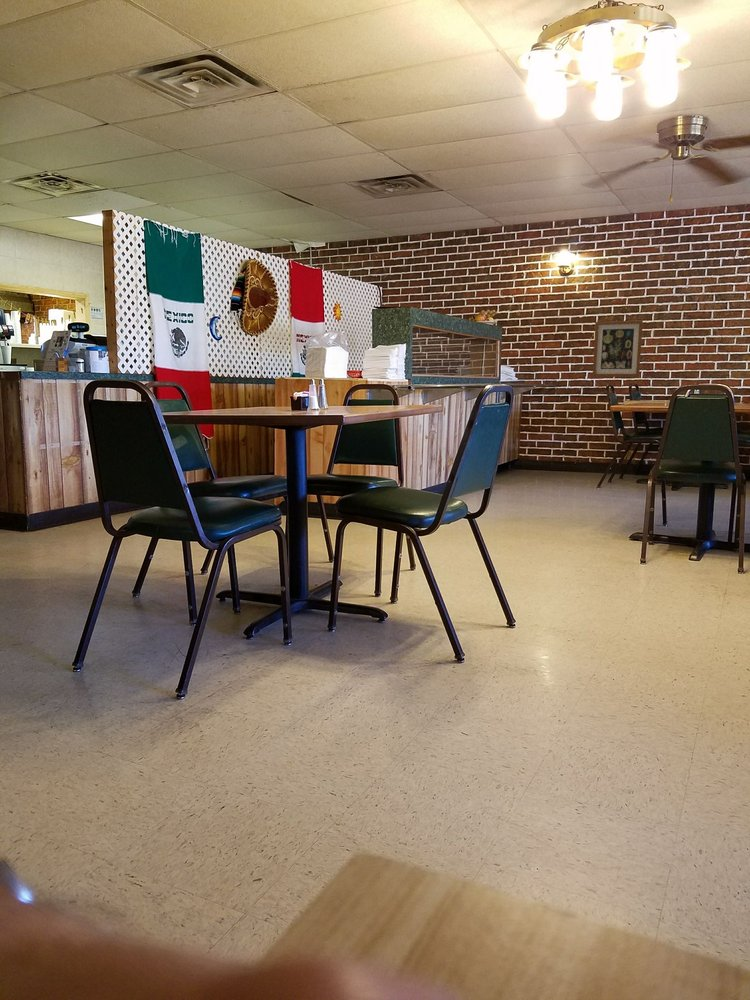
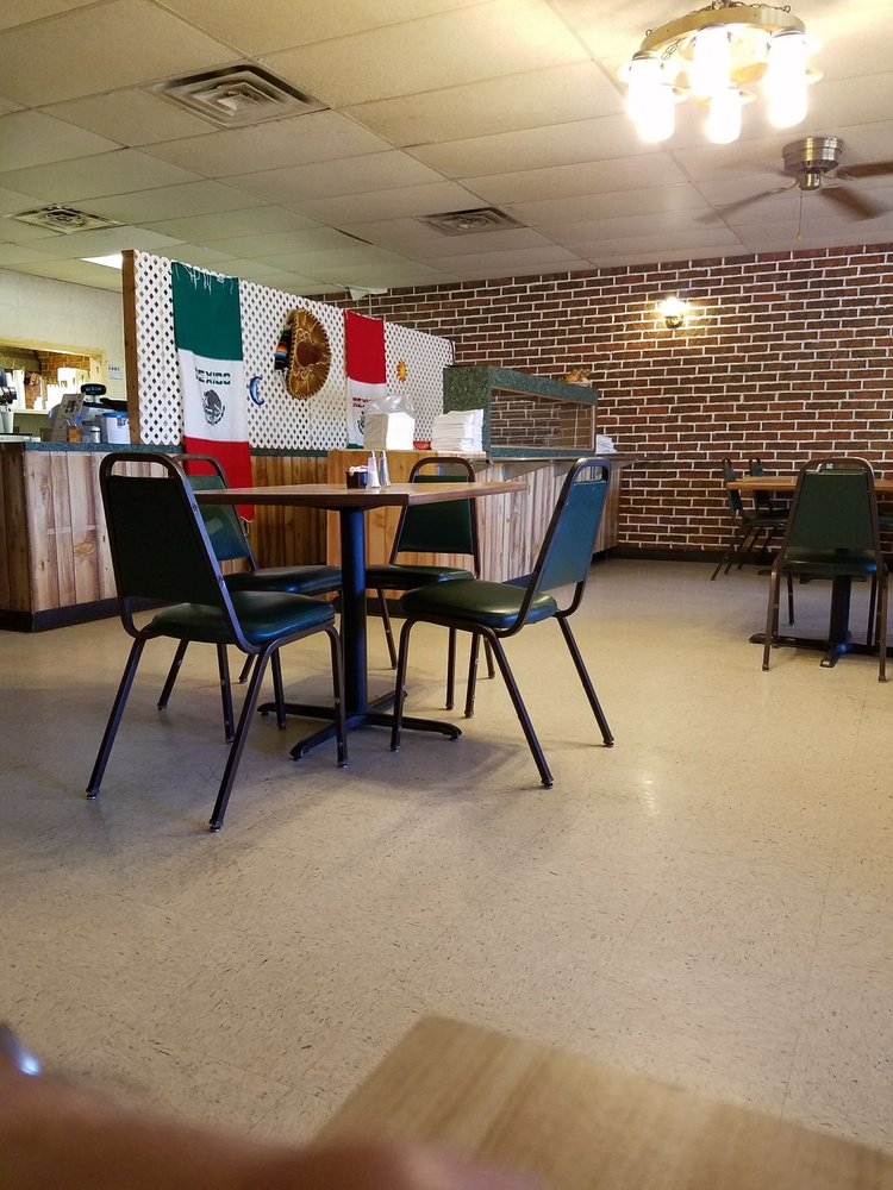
- wall art [592,319,644,378]
